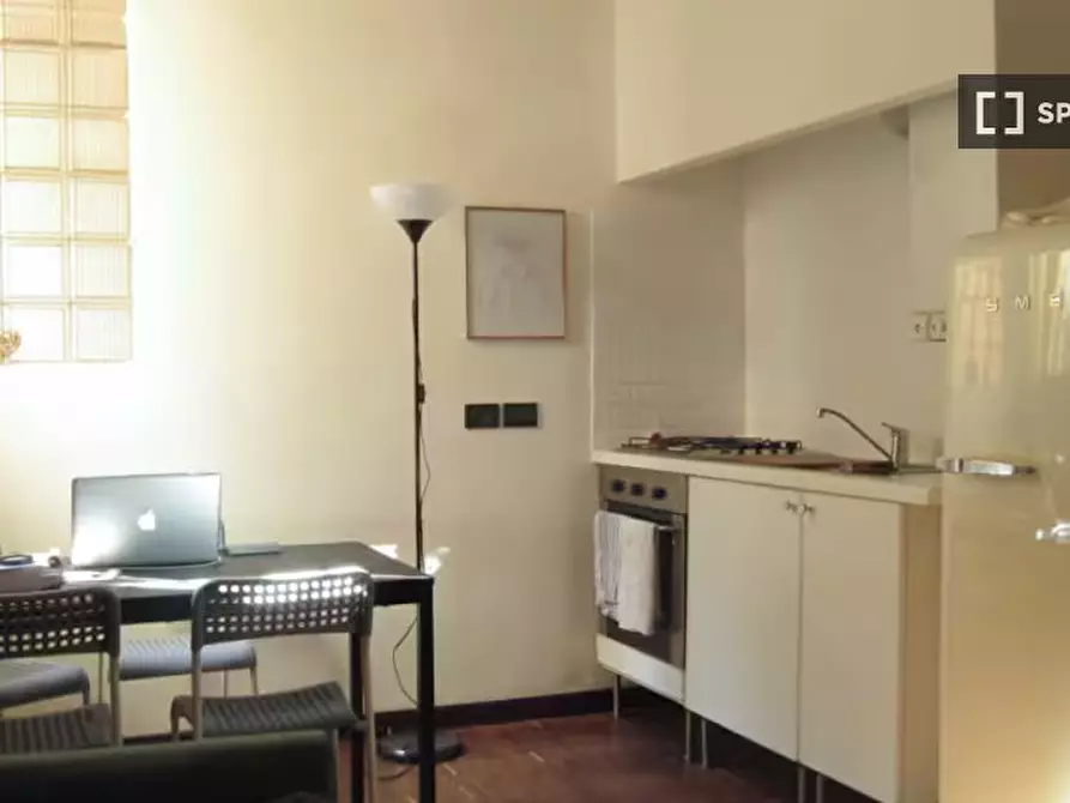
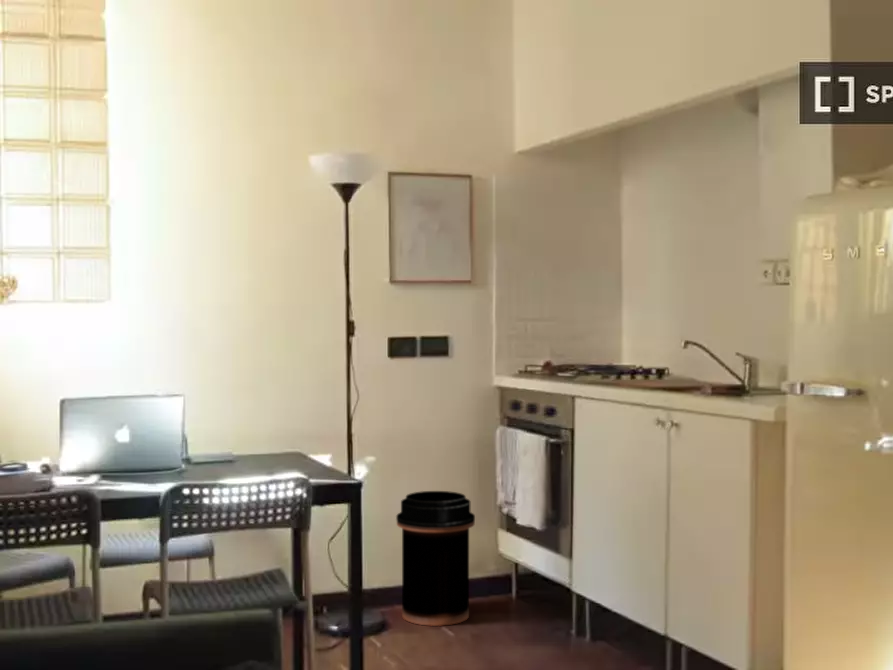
+ trash can [395,490,476,627]
